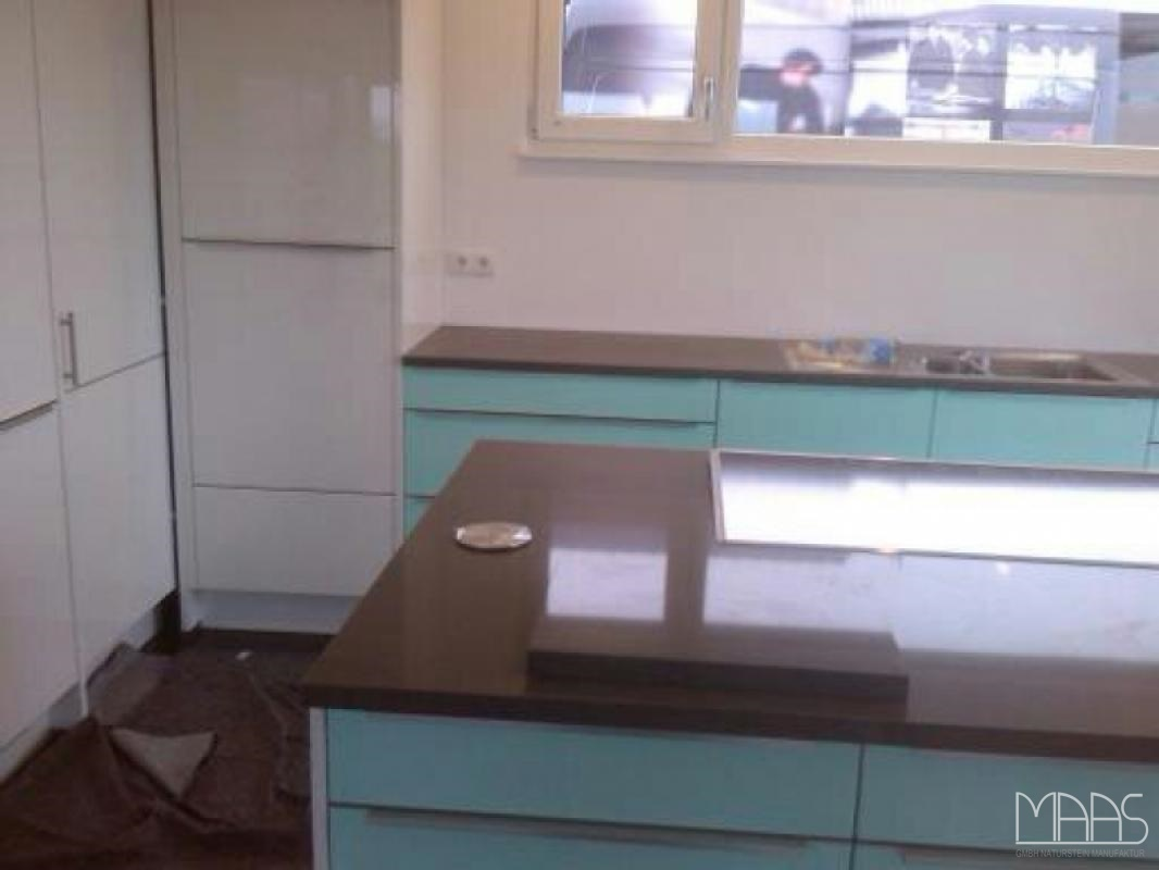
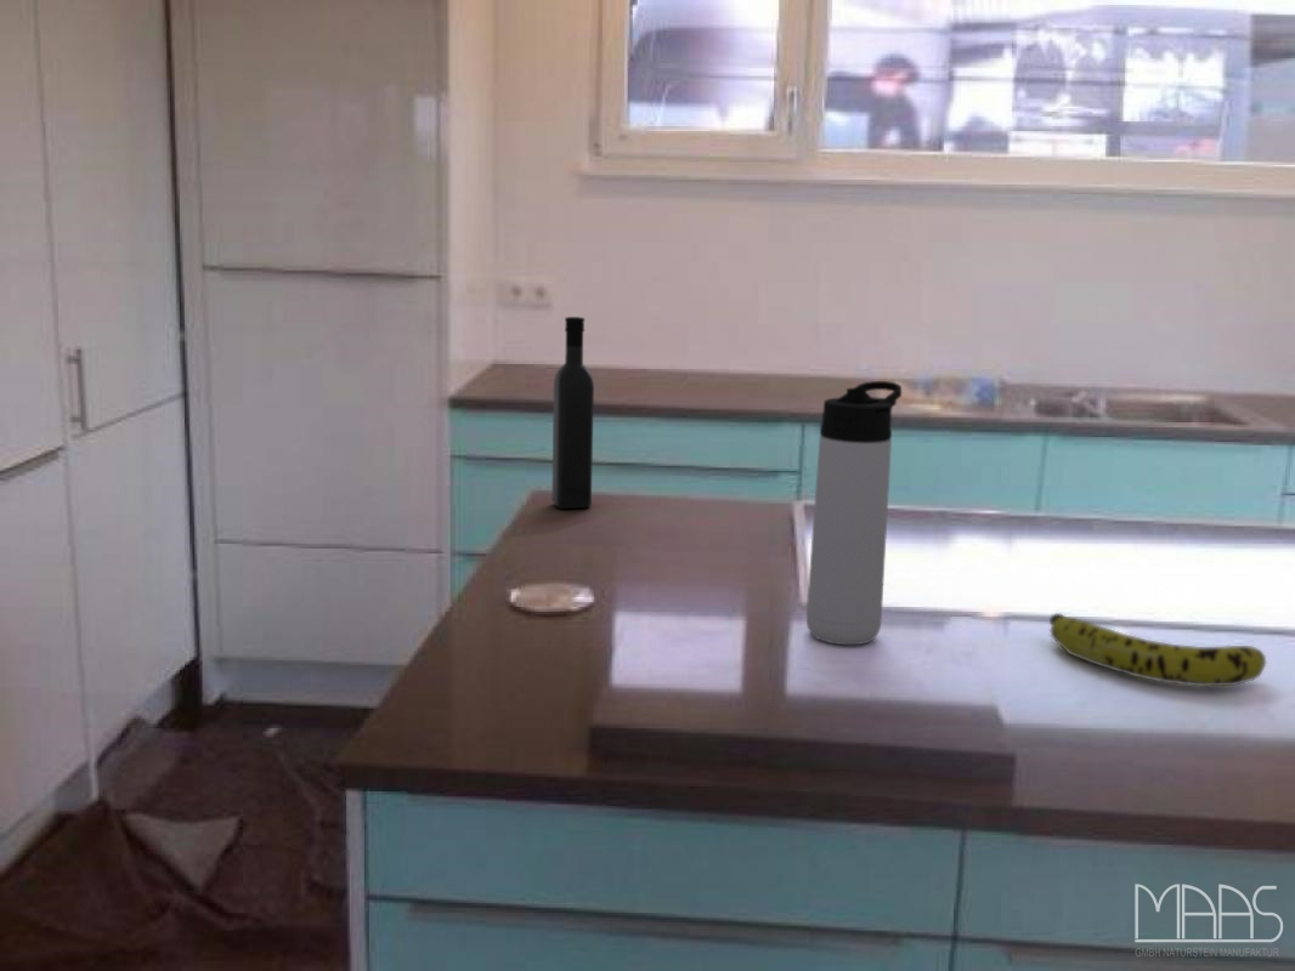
+ fruit [1048,612,1267,687]
+ wine bottle [550,316,595,510]
+ thermos bottle [805,380,903,646]
